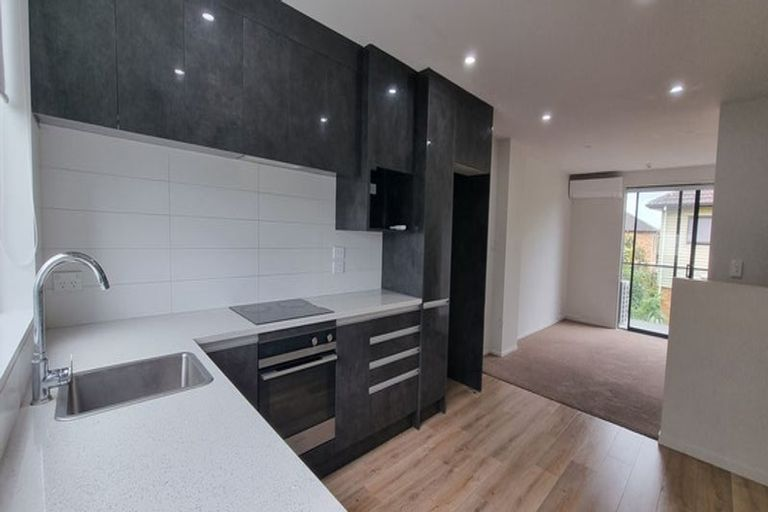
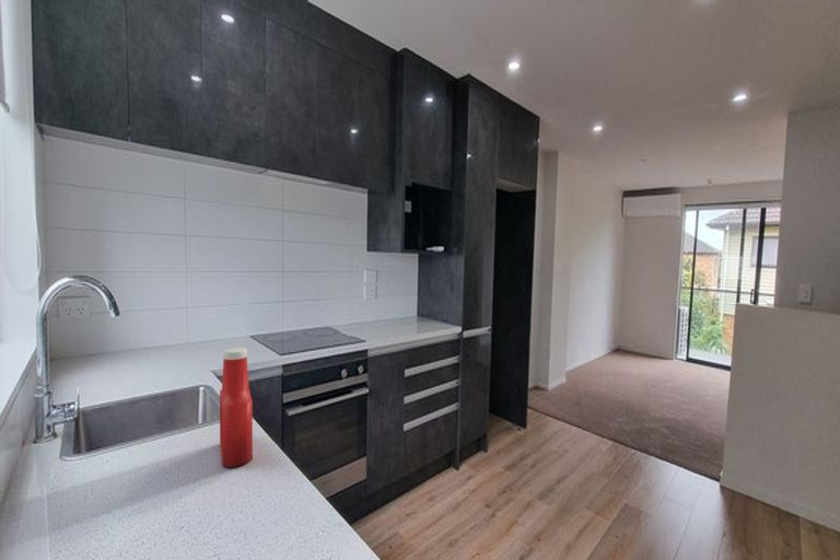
+ soap bottle [219,347,254,468]
